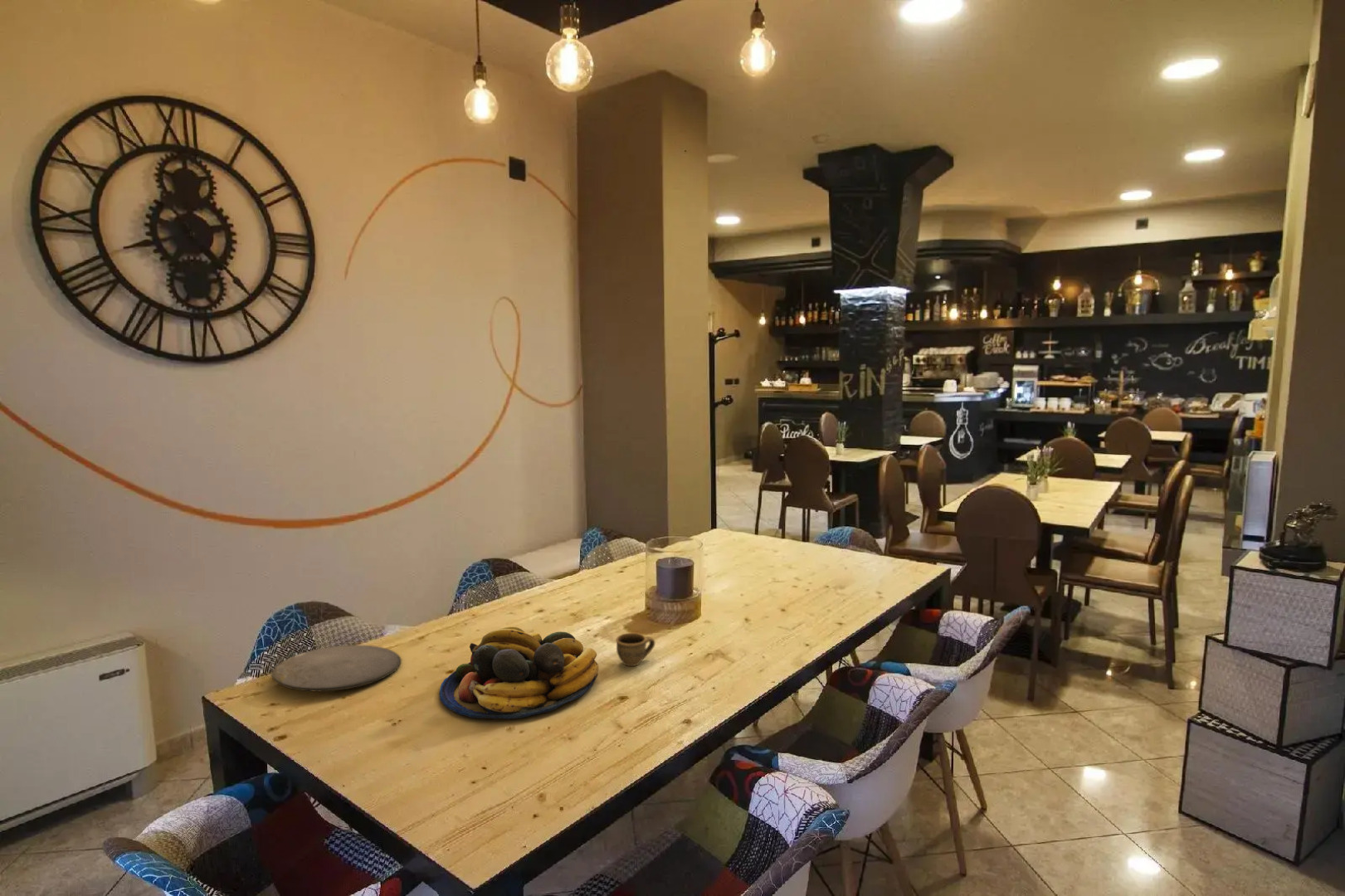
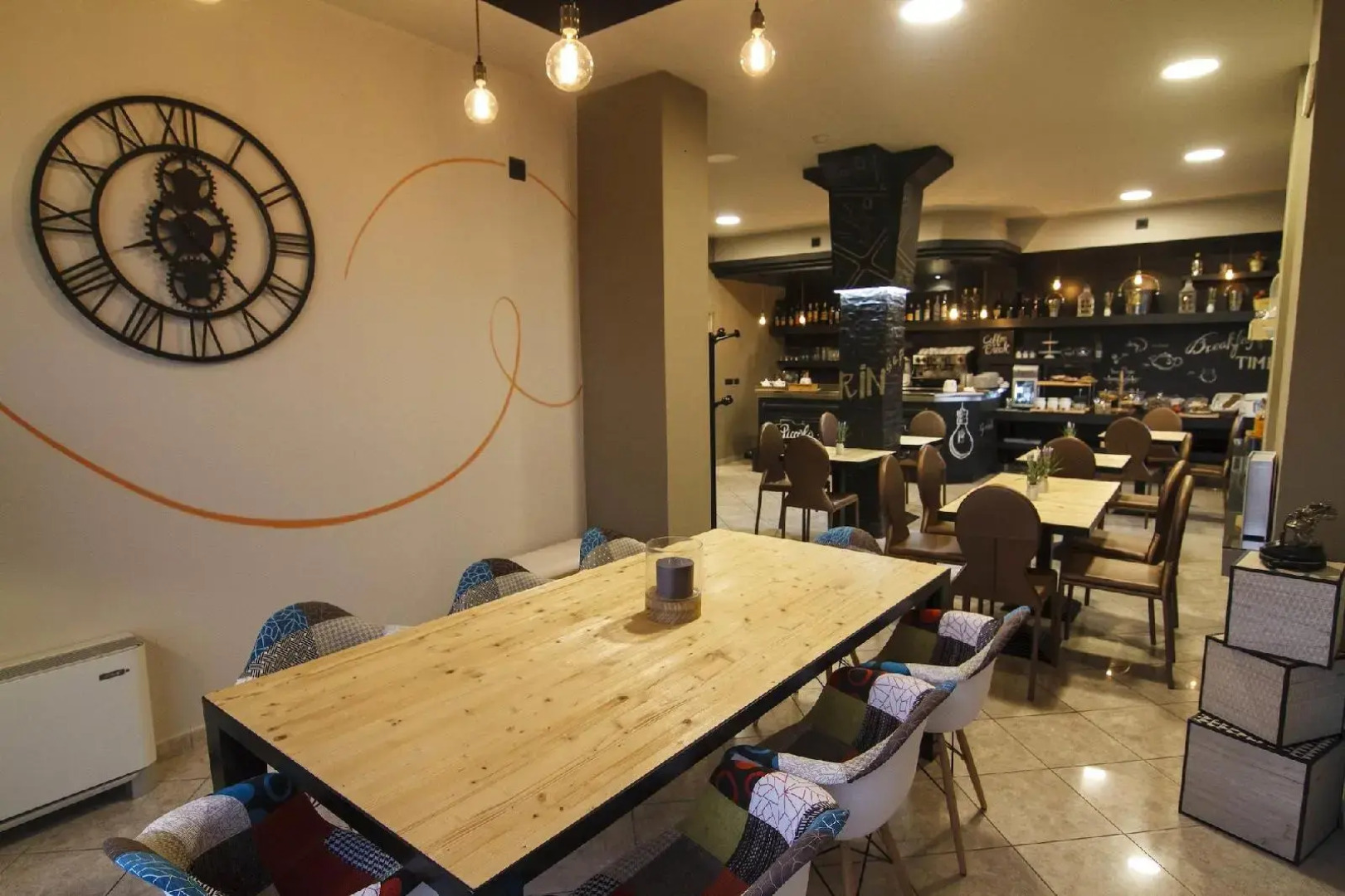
- plate [270,644,402,693]
- cup [615,632,655,667]
- fruit bowl [439,626,599,720]
